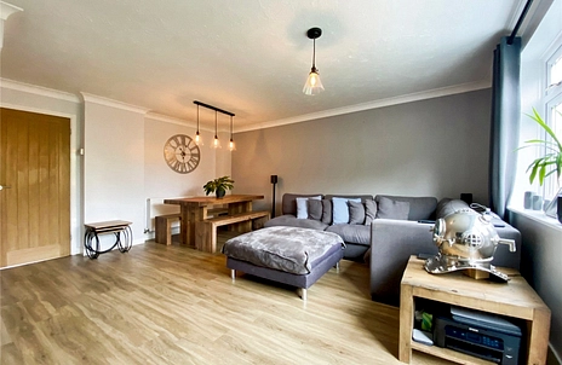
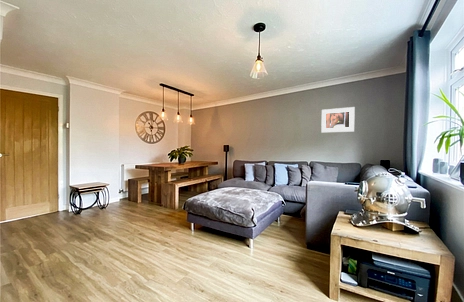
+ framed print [320,106,356,133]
